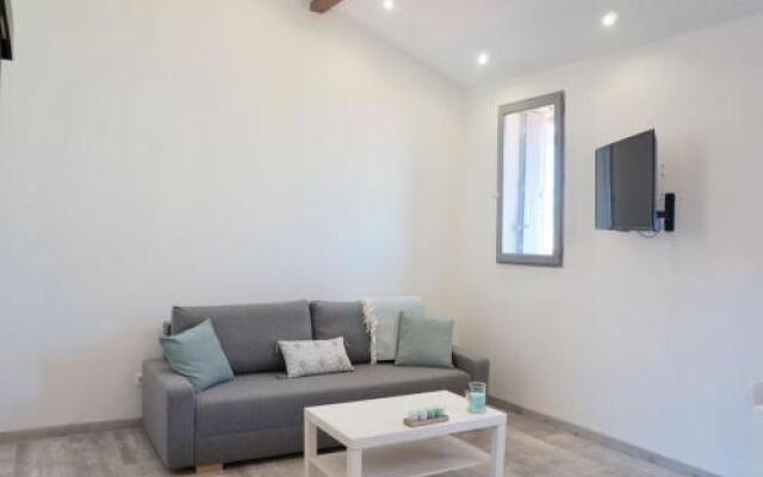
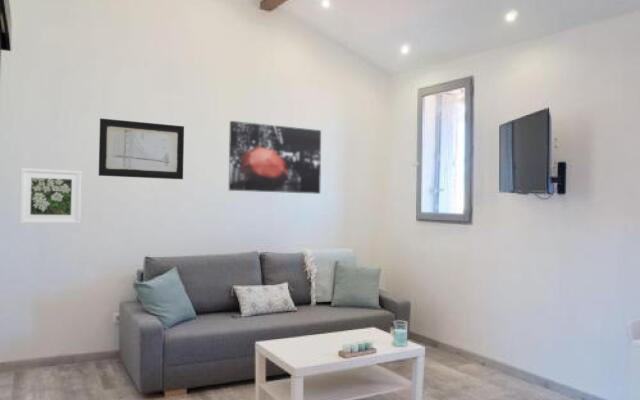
+ wall art [98,117,185,180]
+ wall art [228,120,322,195]
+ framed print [19,167,83,225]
